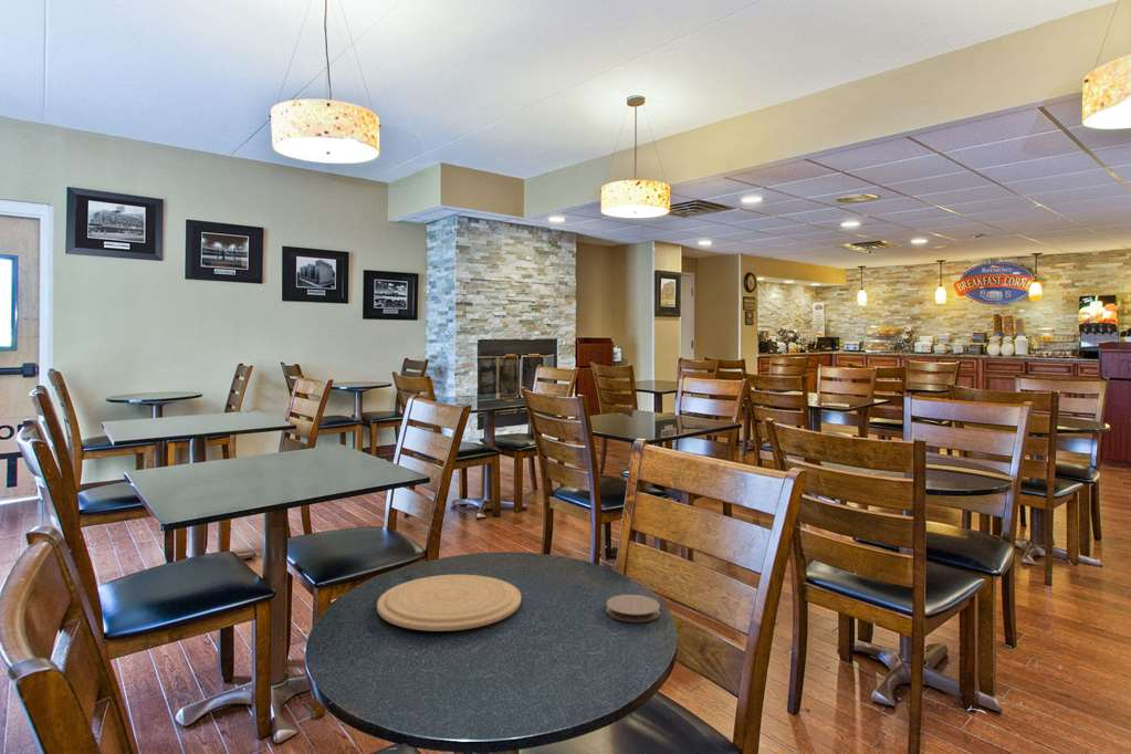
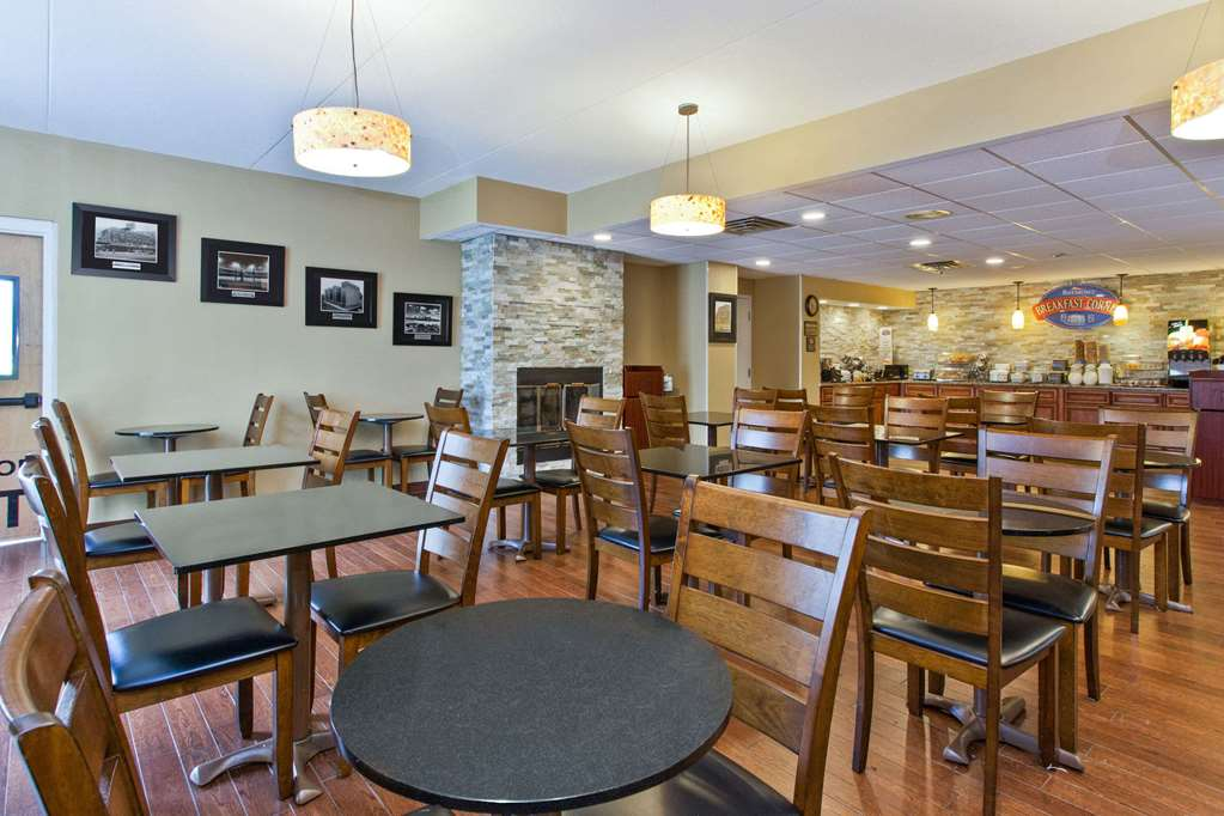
- coaster [605,594,661,624]
- plate [376,574,522,632]
